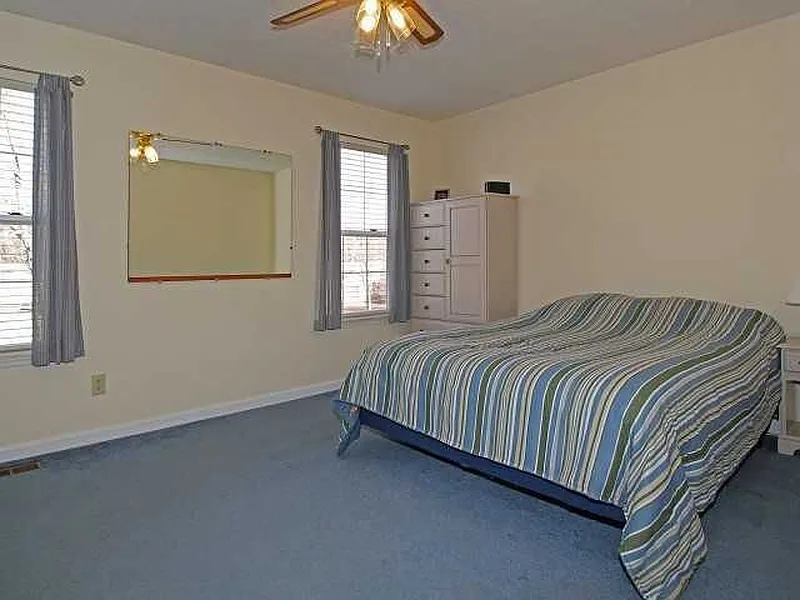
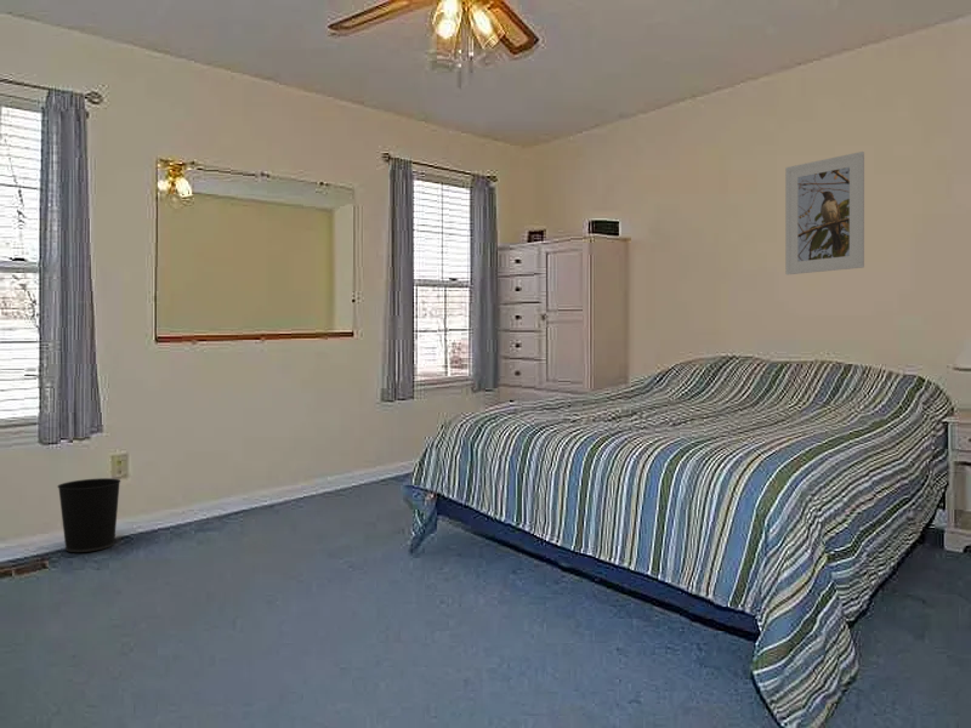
+ wastebasket [57,477,123,553]
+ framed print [784,150,865,275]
